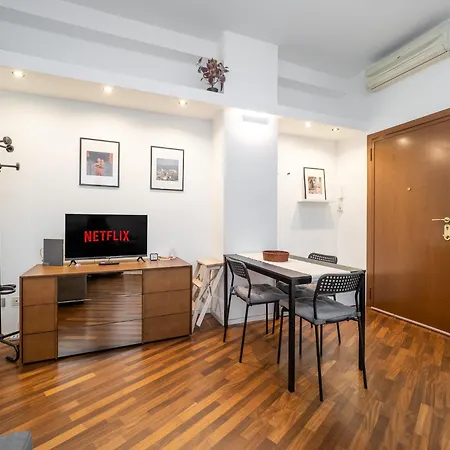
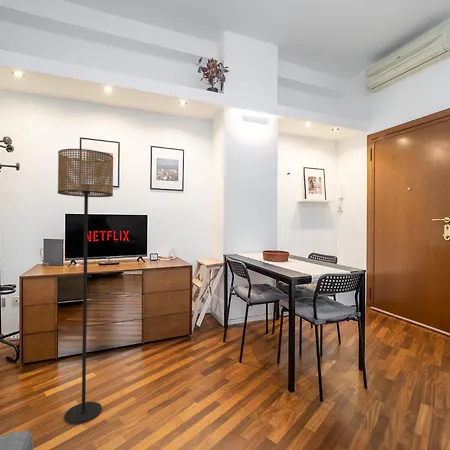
+ floor lamp [57,148,114,425]
